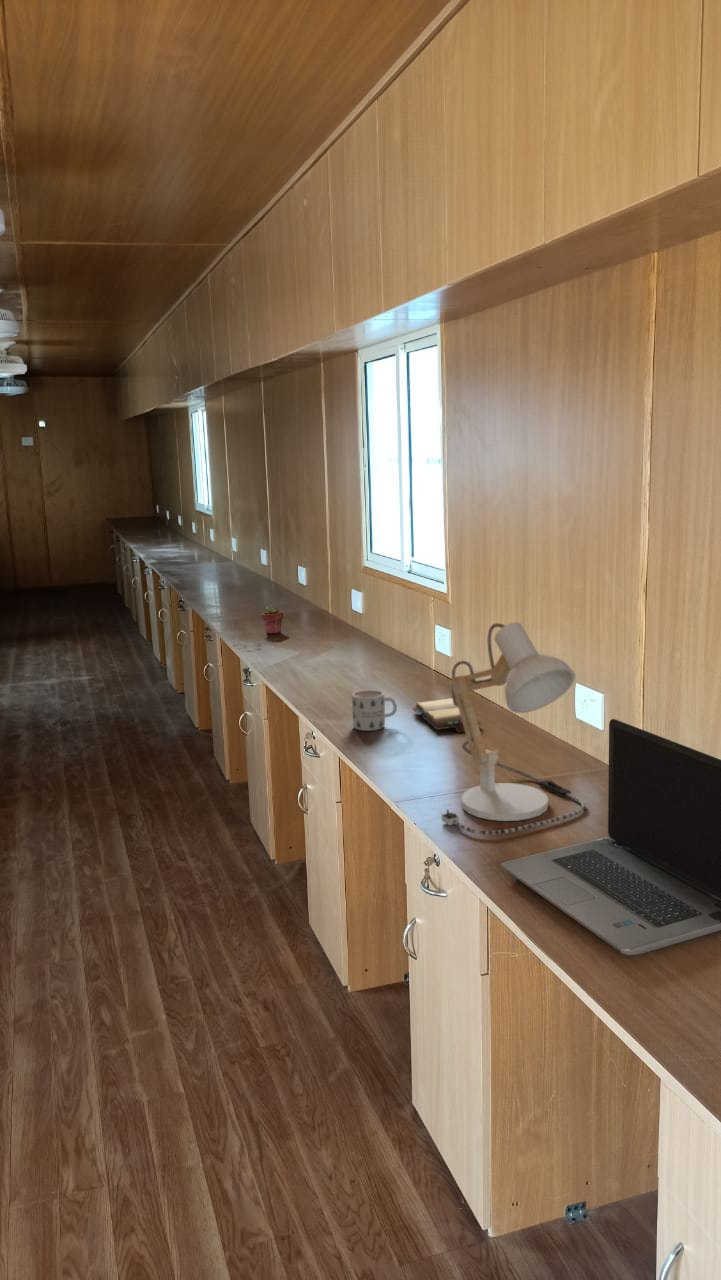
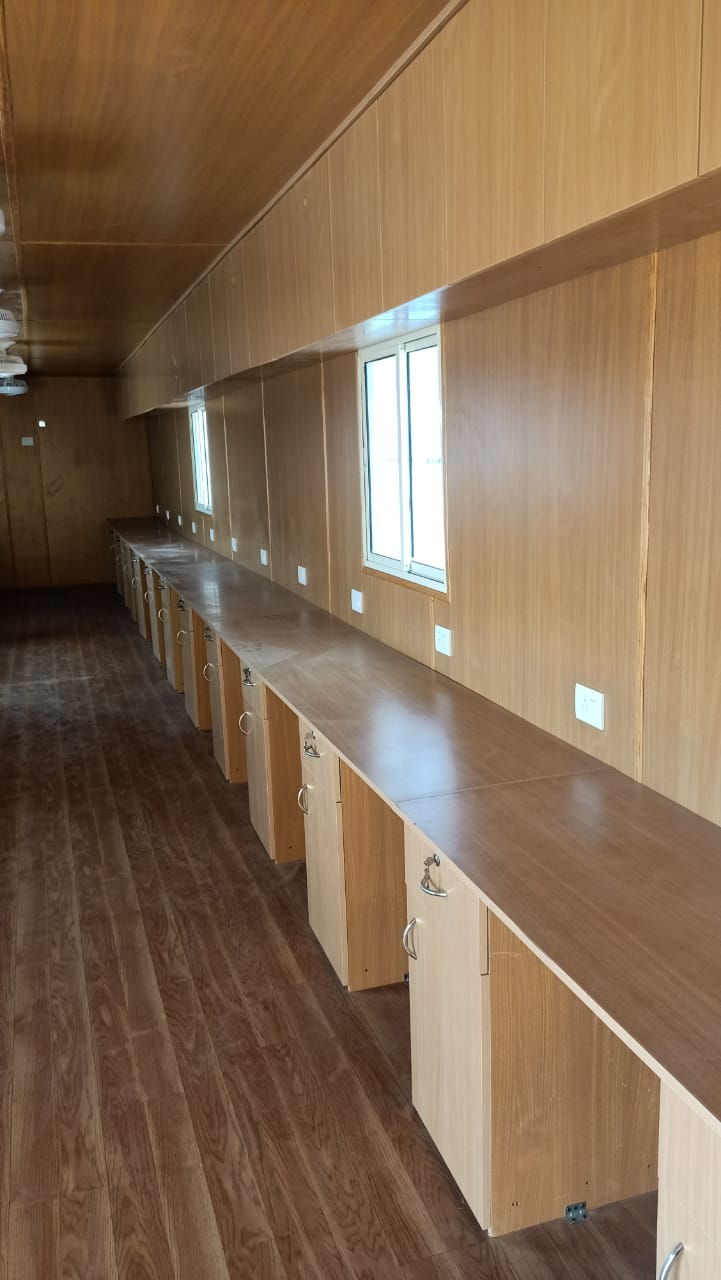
- mug [351,689,398,732]
- hardback book [411,697,482,733]
- desk lamp [441,621,586,836]
- laptop computer [500,718,721,956]
- potted succulent [261,604,284,635]
